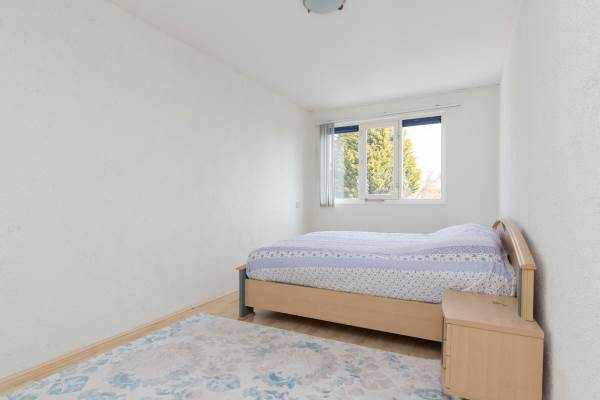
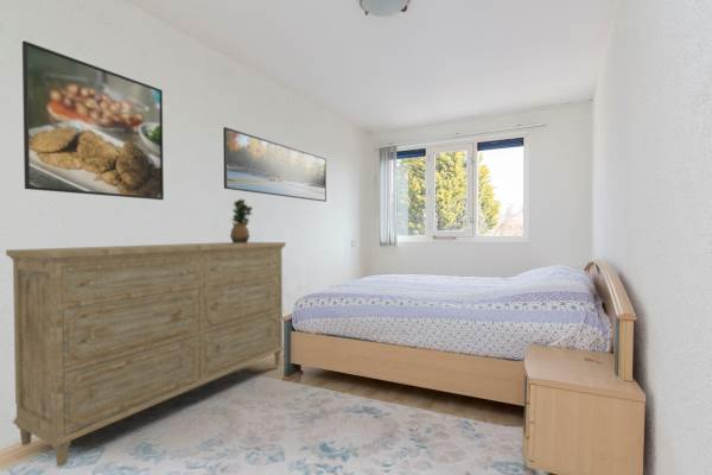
+ potted plant [229,197,254,243]
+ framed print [222,126,328,203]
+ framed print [21,40,165,201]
+ dresser [5,241,287,468]
